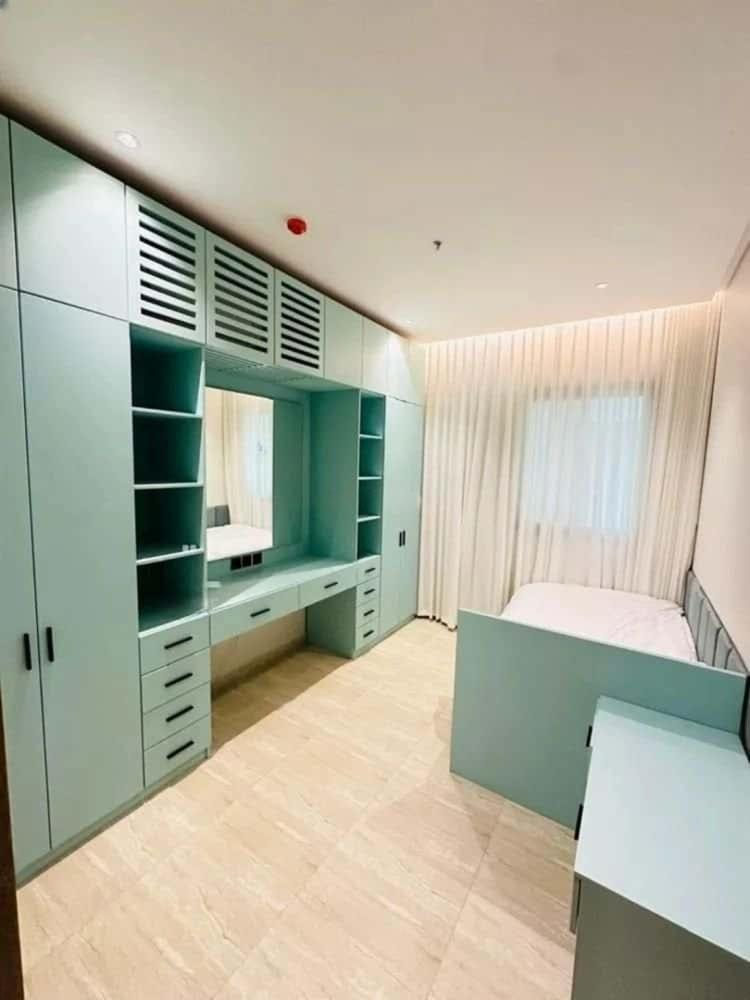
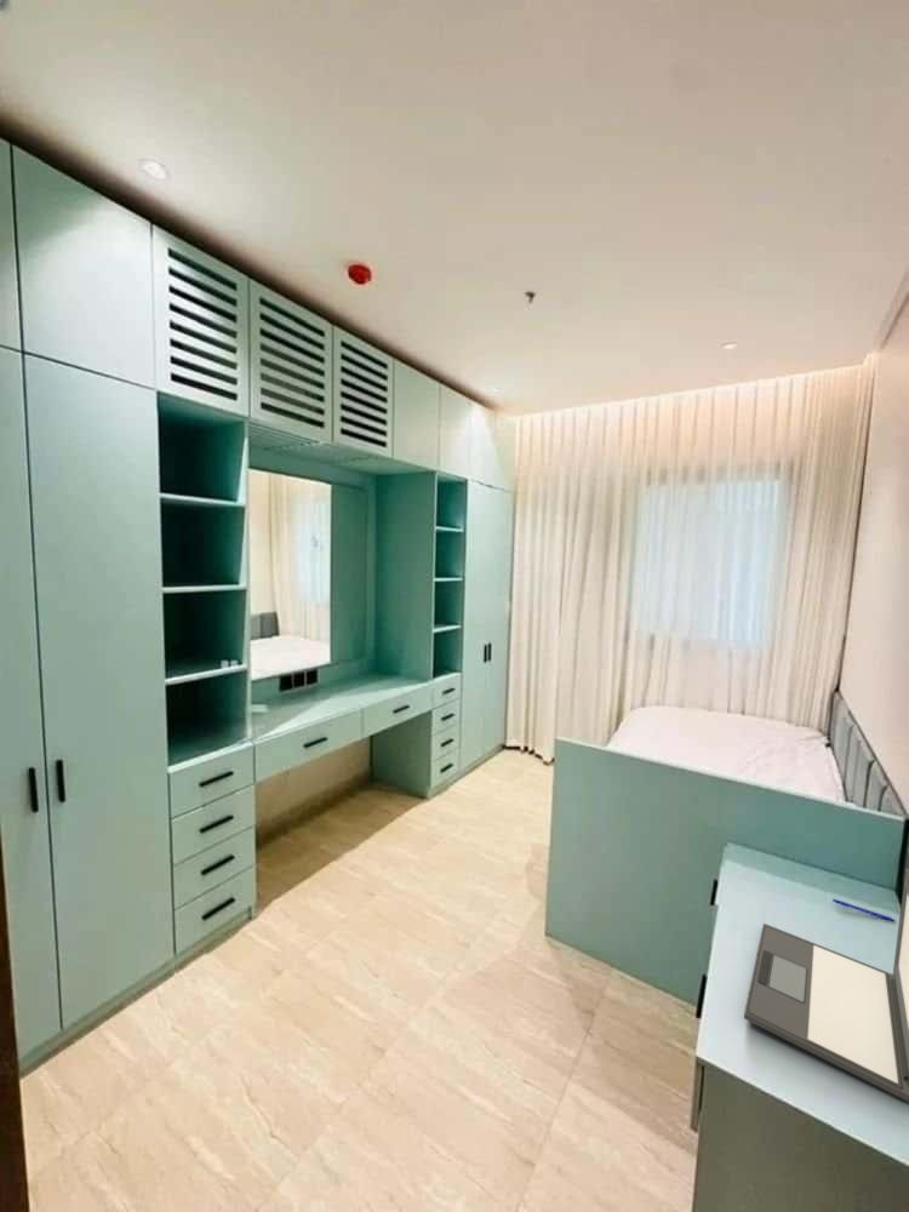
+ laptop [743,867,909,1103]
+ pen [831,898,897,922]
